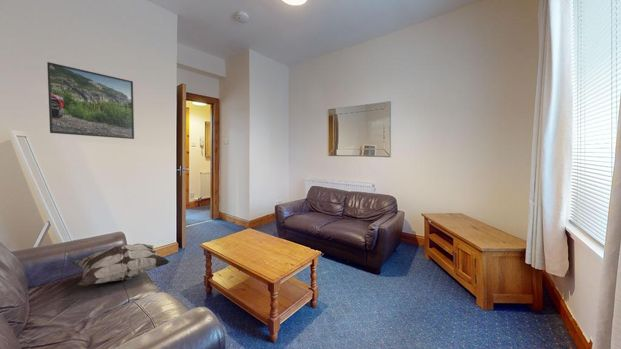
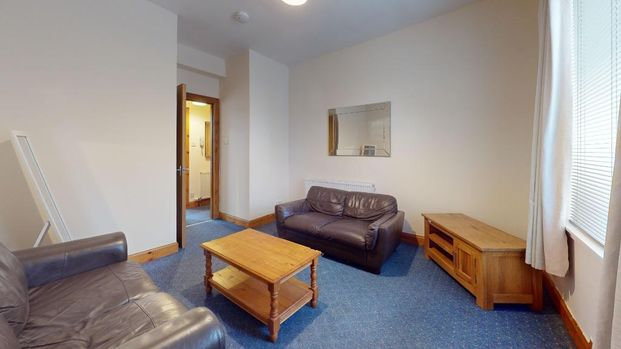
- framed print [46,61,135,140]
- decorative pillow [71,243,171,287]
